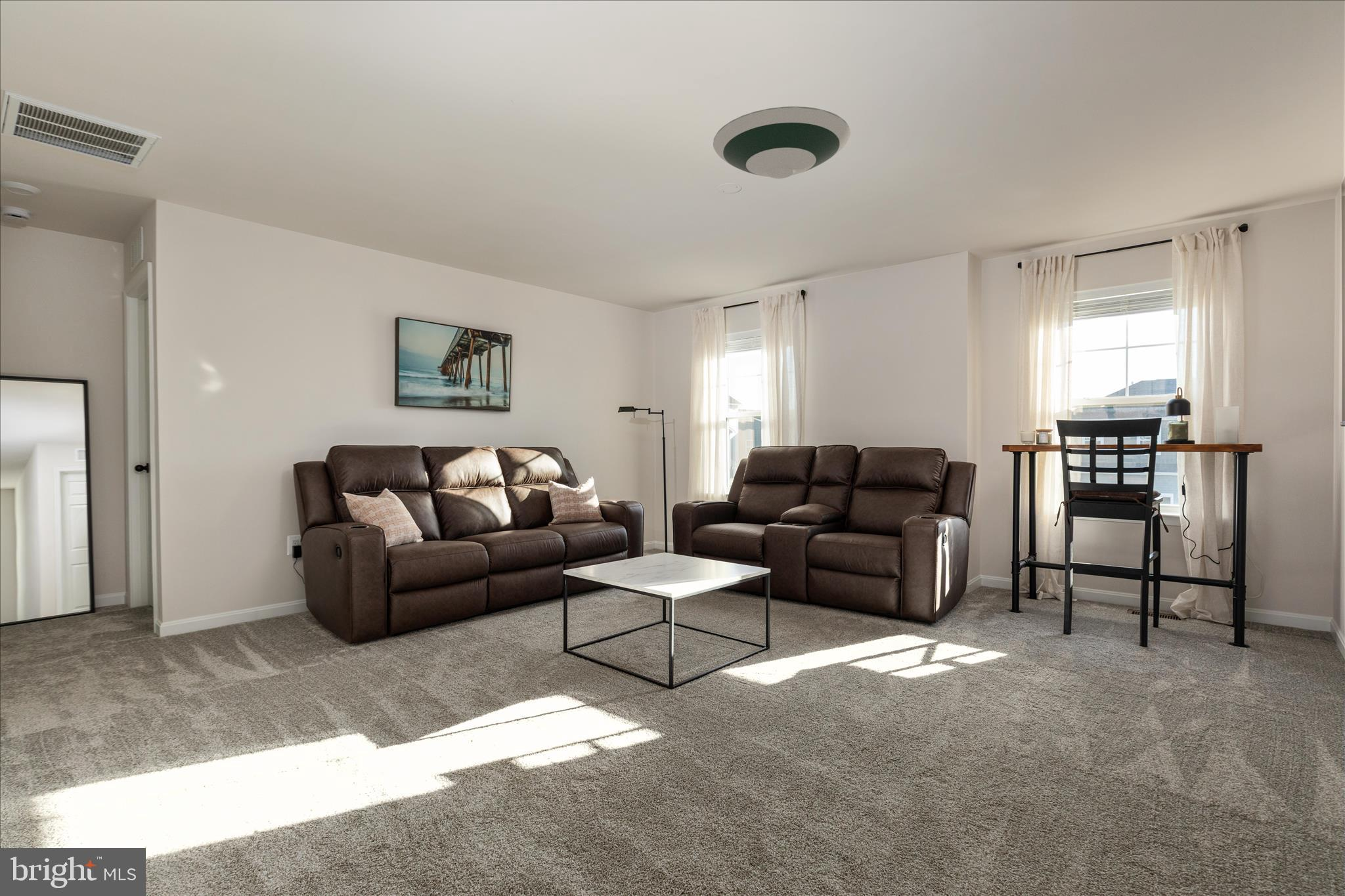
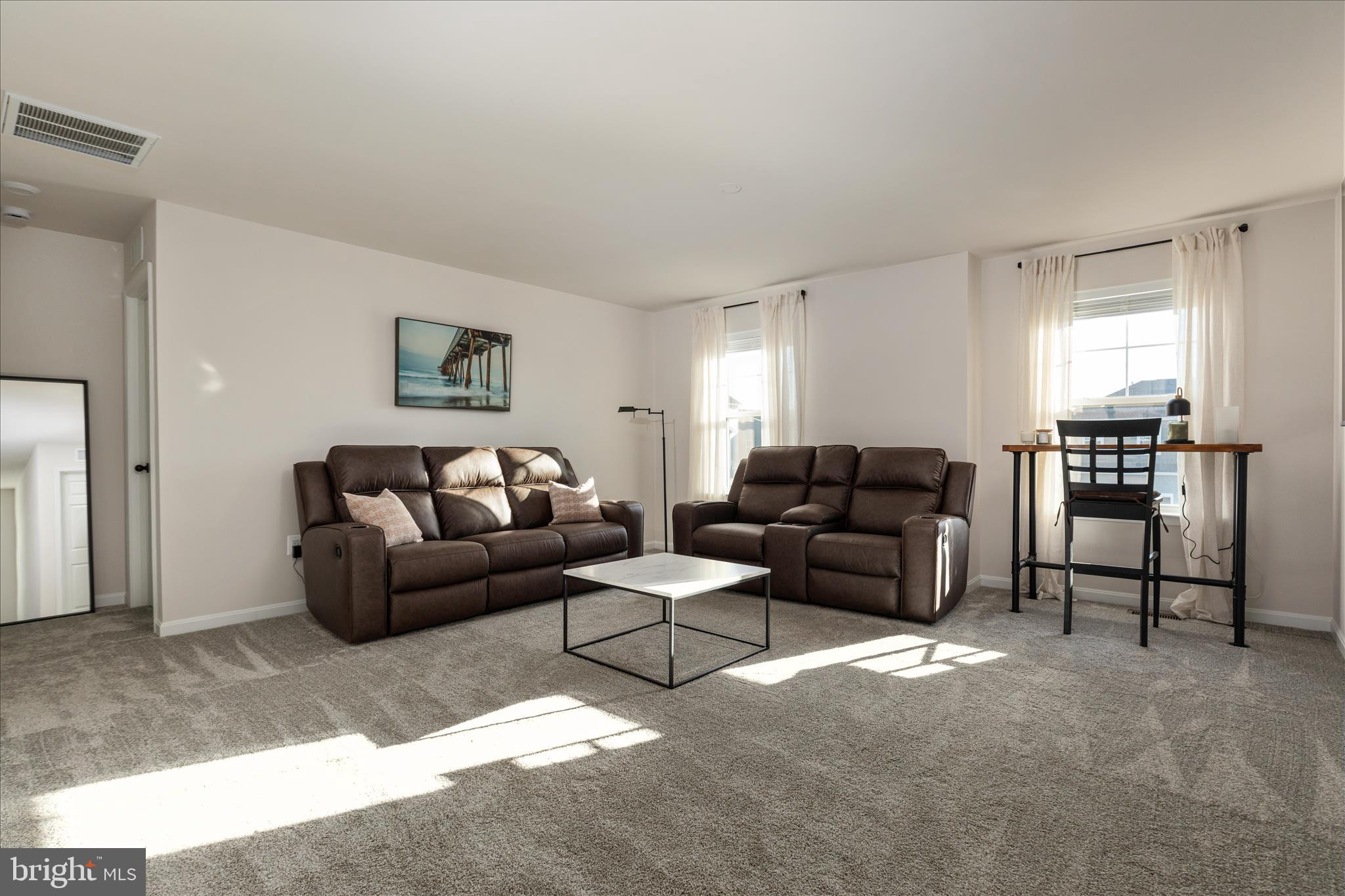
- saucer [713,106,851,179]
